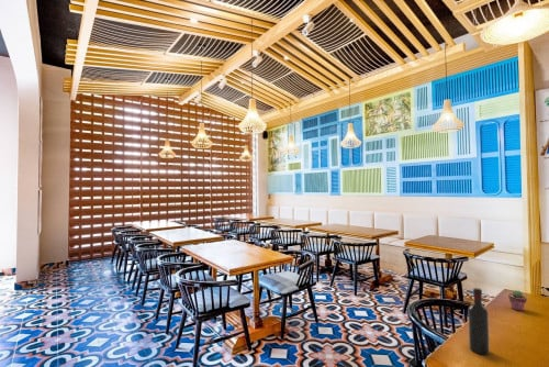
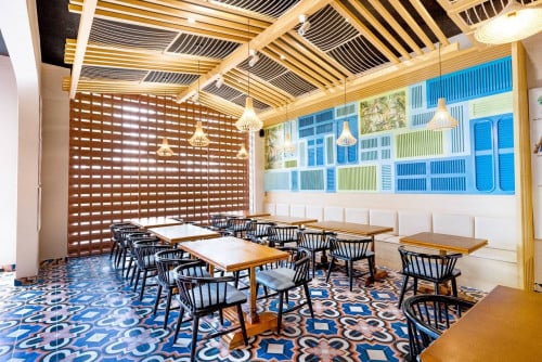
- wine bottle [467,287,491,356]
- potted succulent [507,289,528,312]
